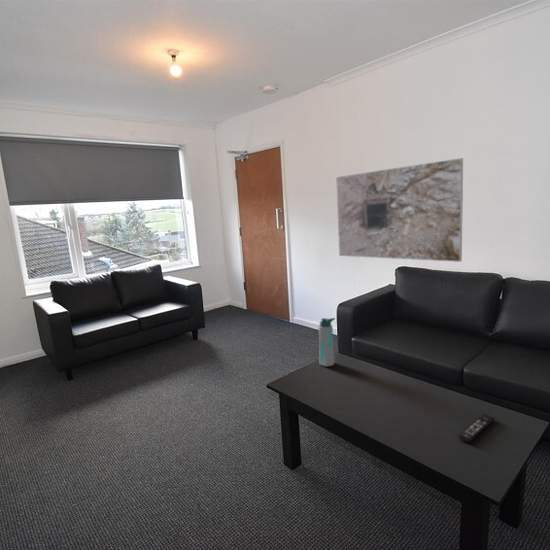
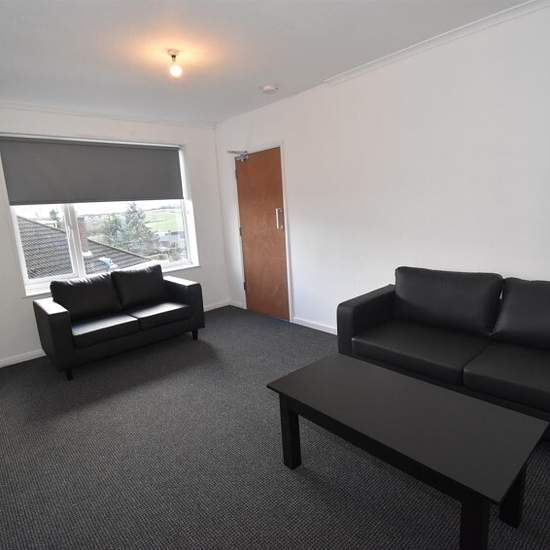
- remote control [458,413,496,444]
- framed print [335,157,464,263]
- water bottle [318,317,336,368]
